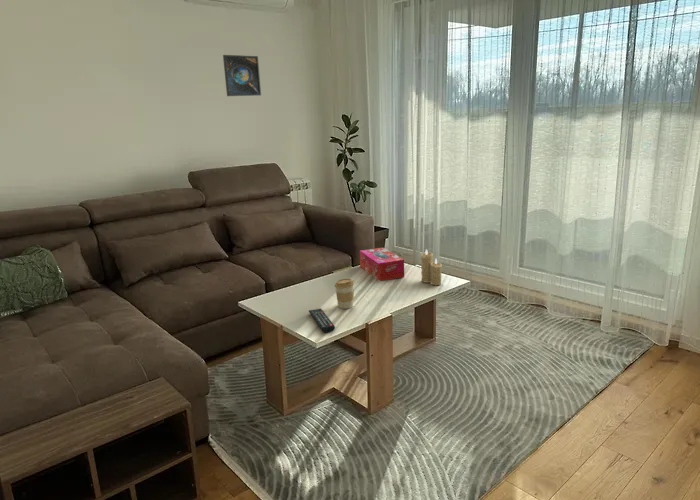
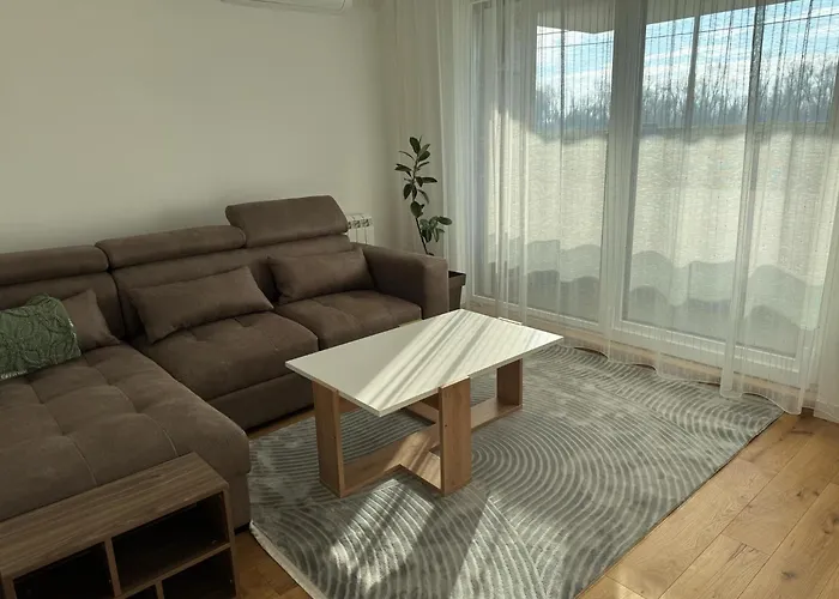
- remote control [308,307,336,333]
- coffee cup [334,277,355,310]
- tissue box [359,246,405,282]
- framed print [222,54,262,97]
- candle [420,248,443,286]
